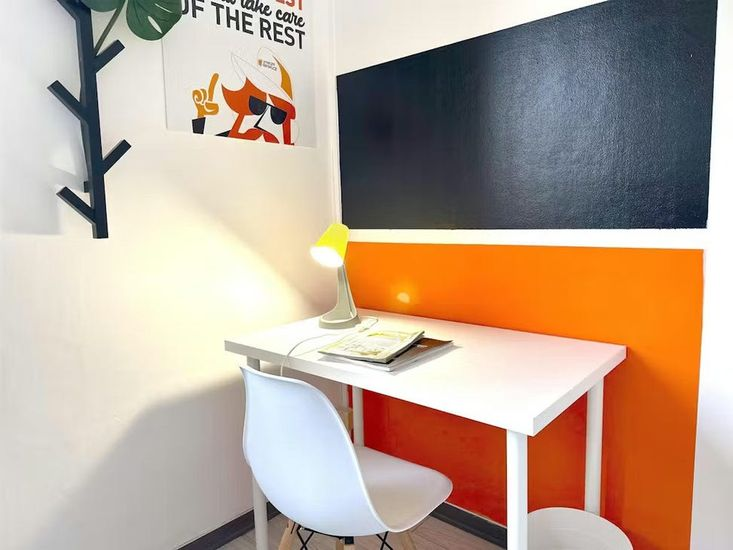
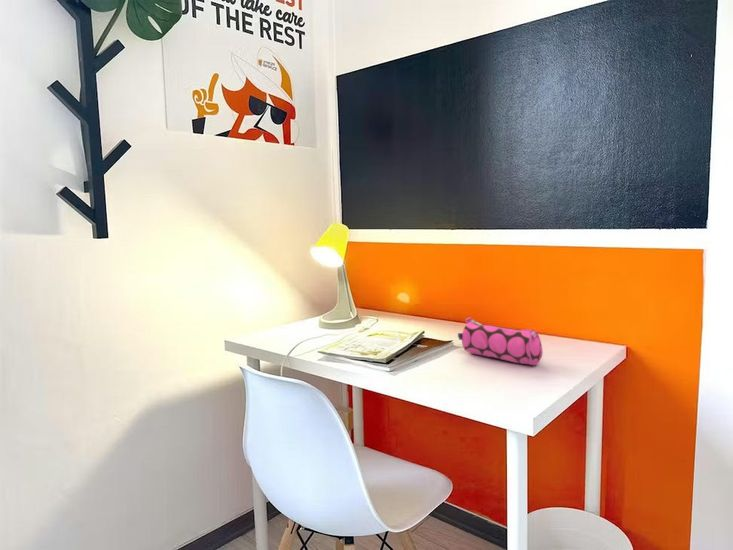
+ pencil case [457,317,544,366]
